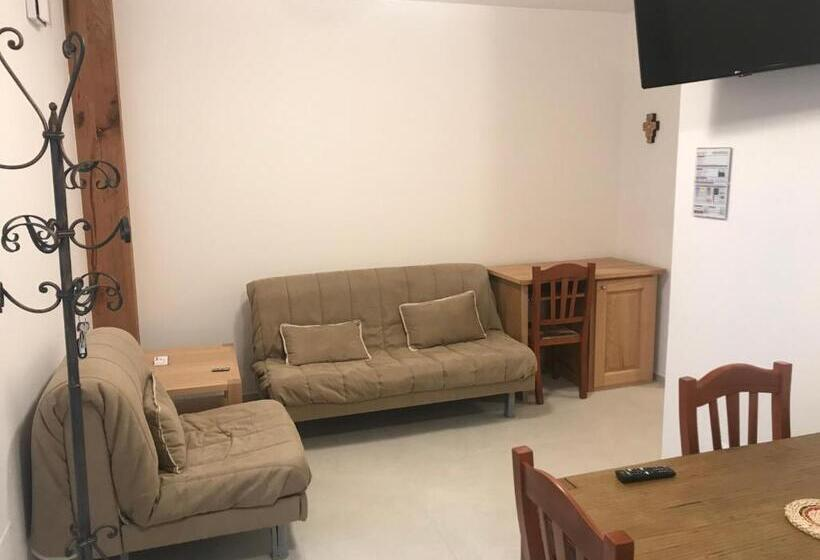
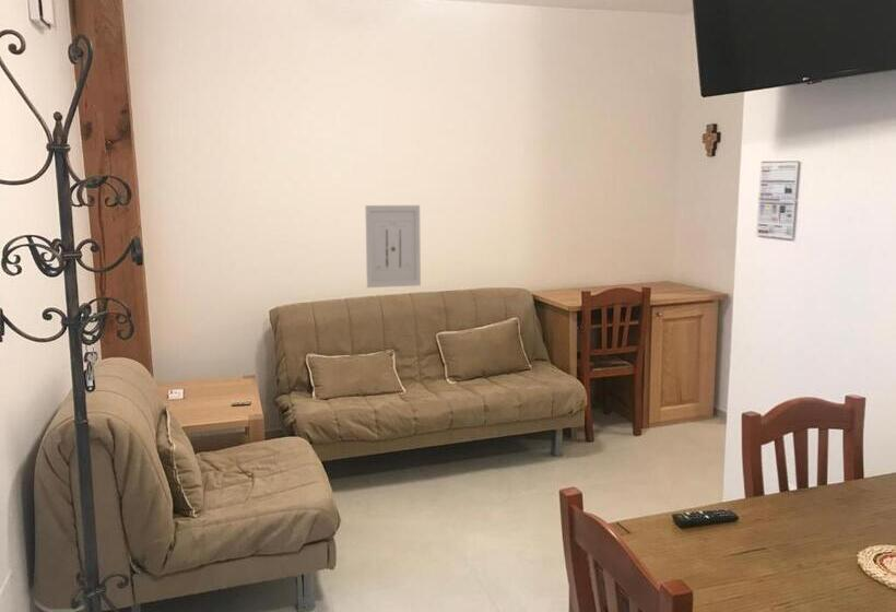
+ wall art [364,204,422,289]
